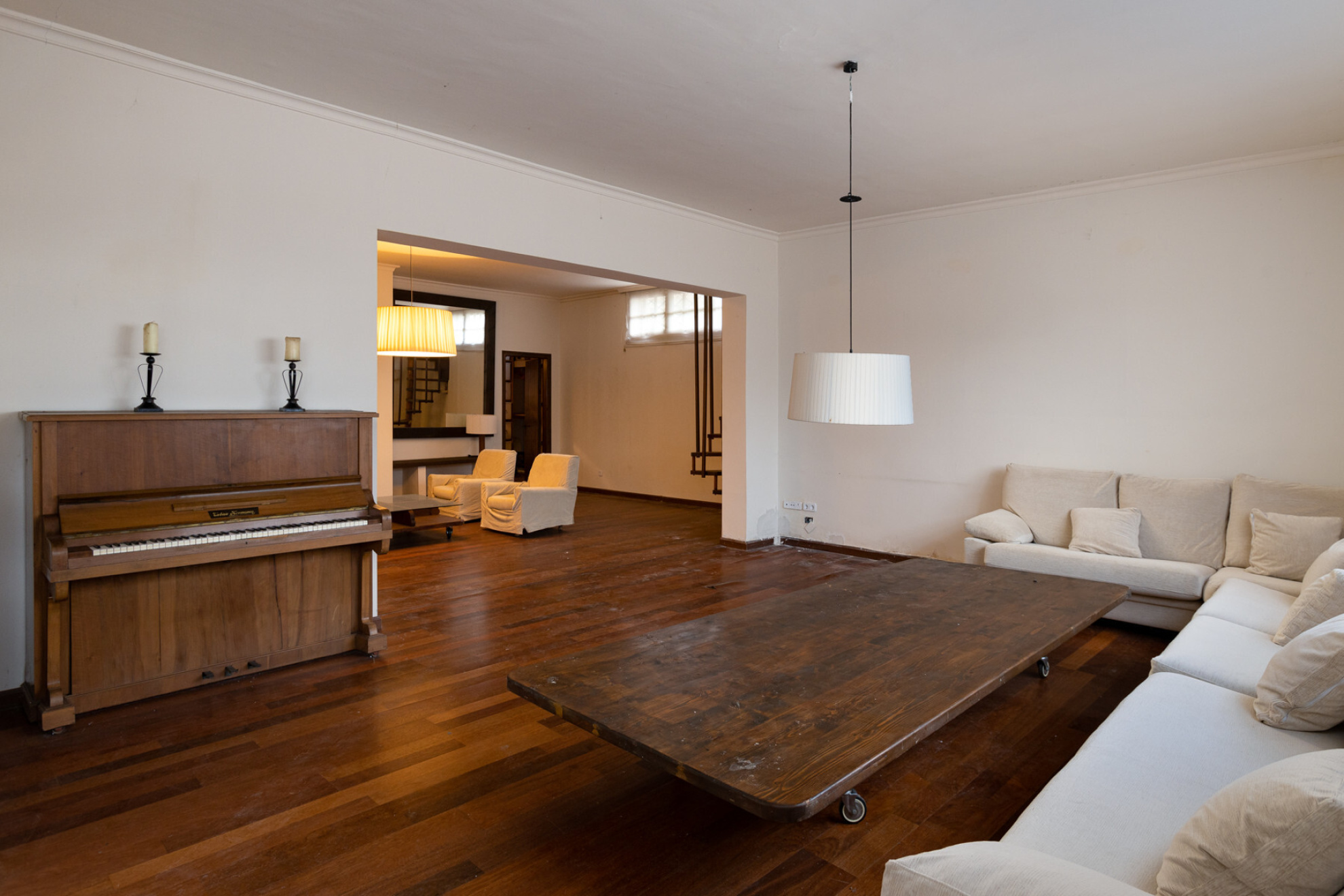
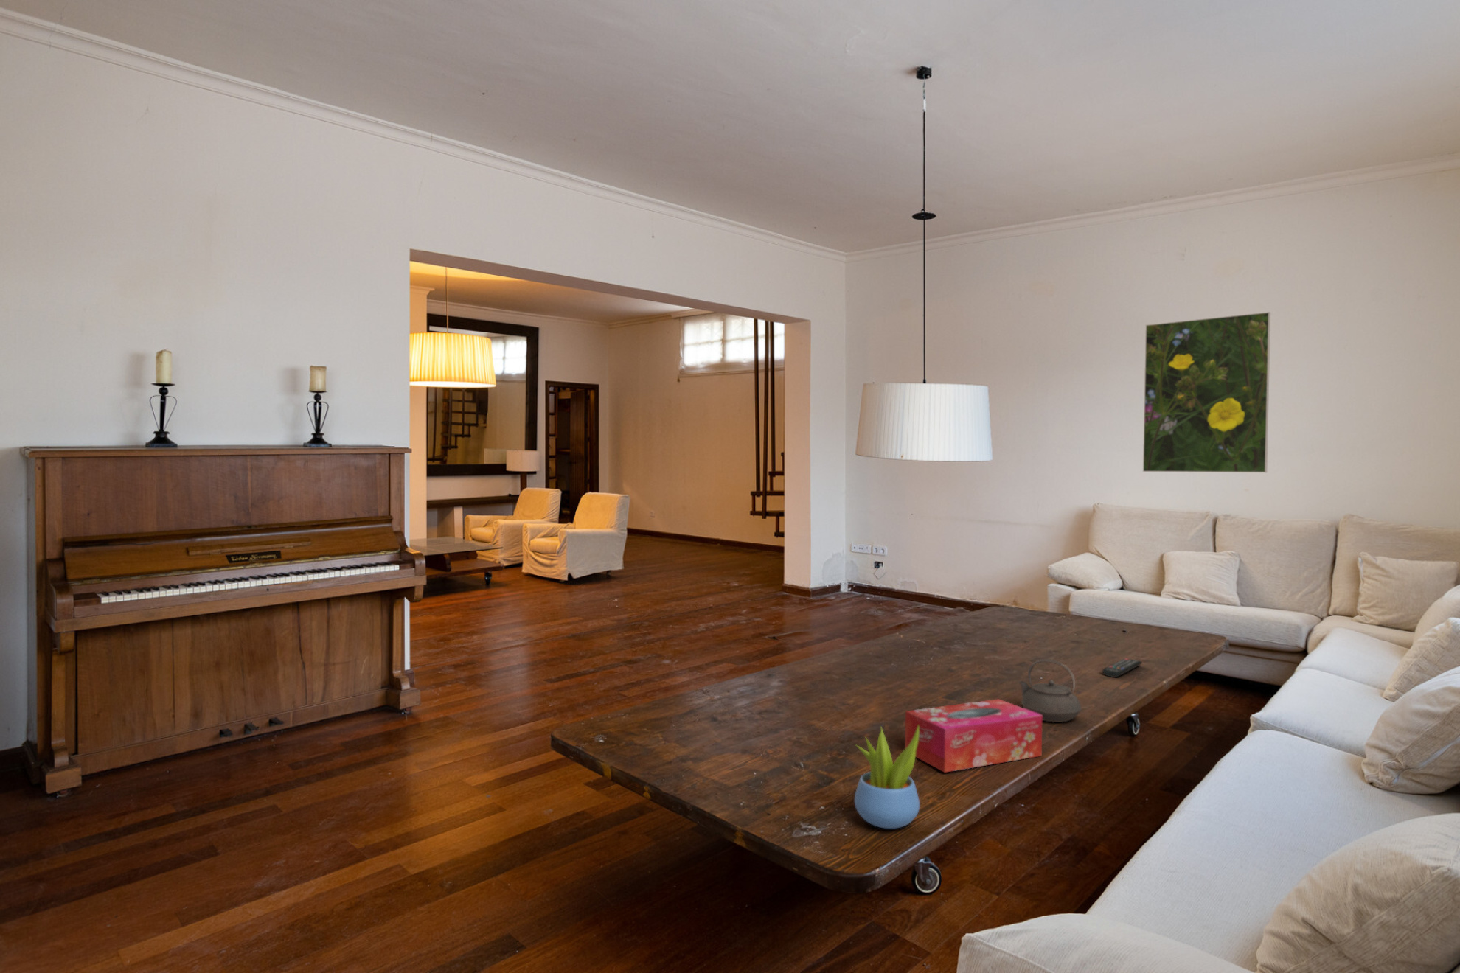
+ succulent plant [854,725,920,830]
+ remote control [1102,657,1143,678]
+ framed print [1142,311,1271,473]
+ tissue box [905,698,1043,773]
+ teapot [1018,658,1082,723]
